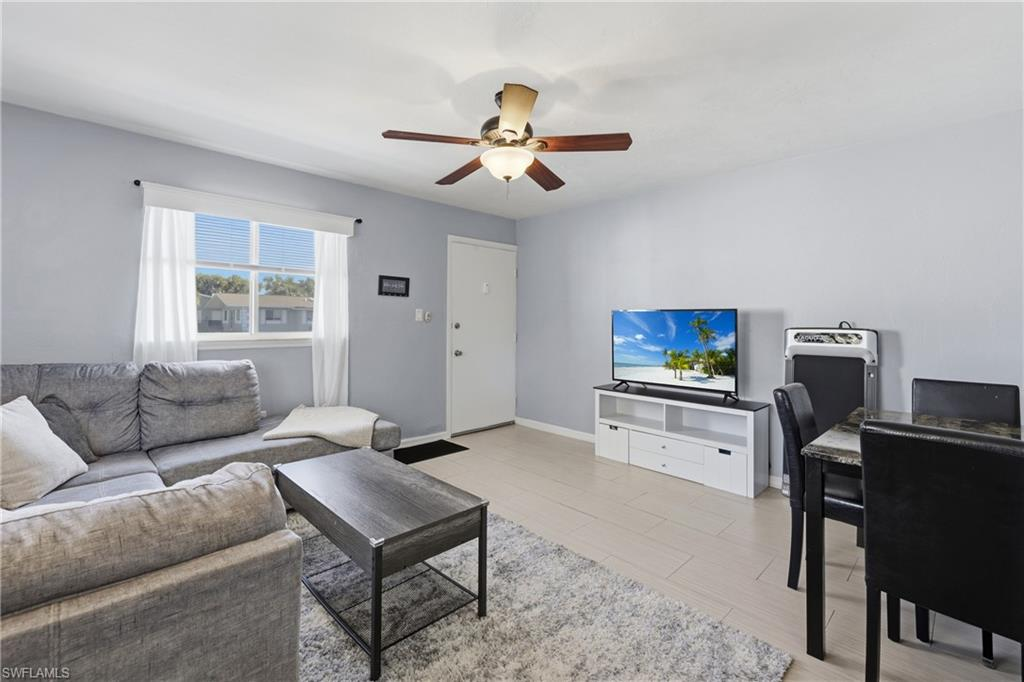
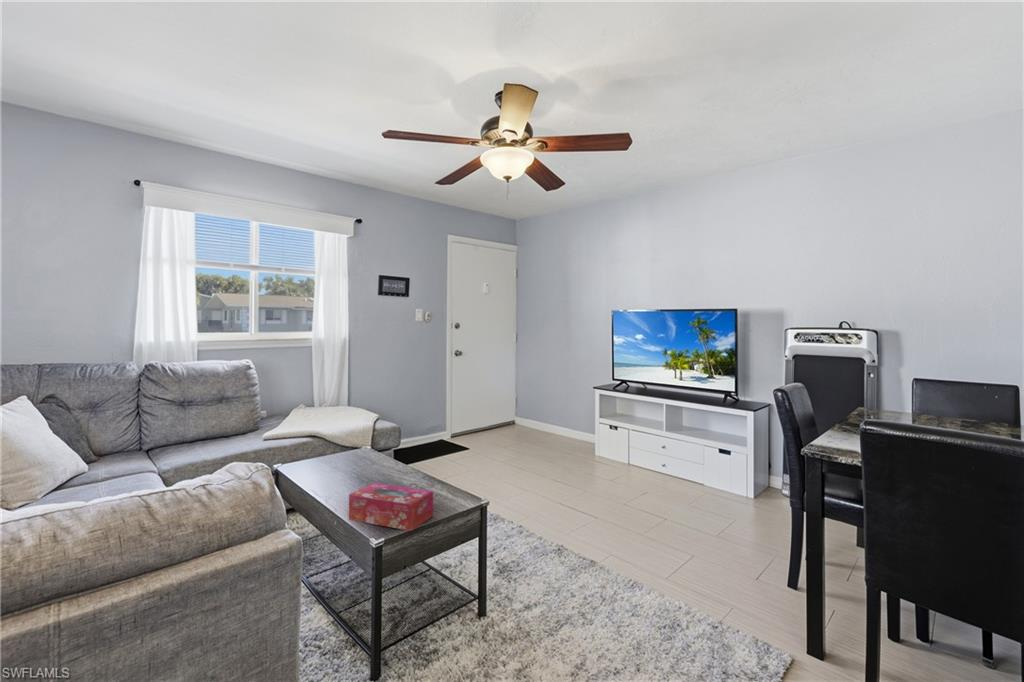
+ tissue box [348,482,434,532]
